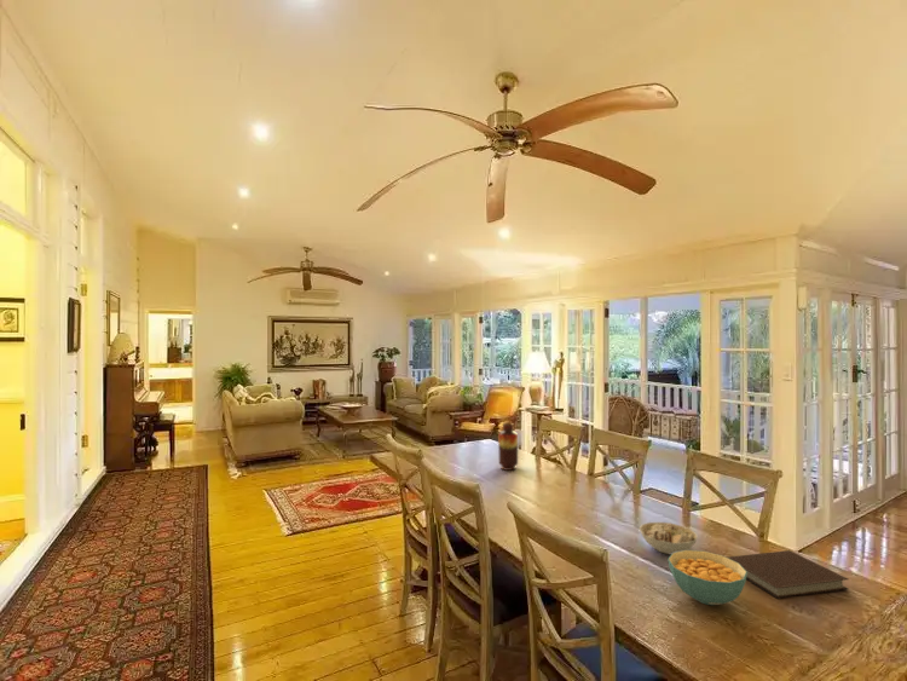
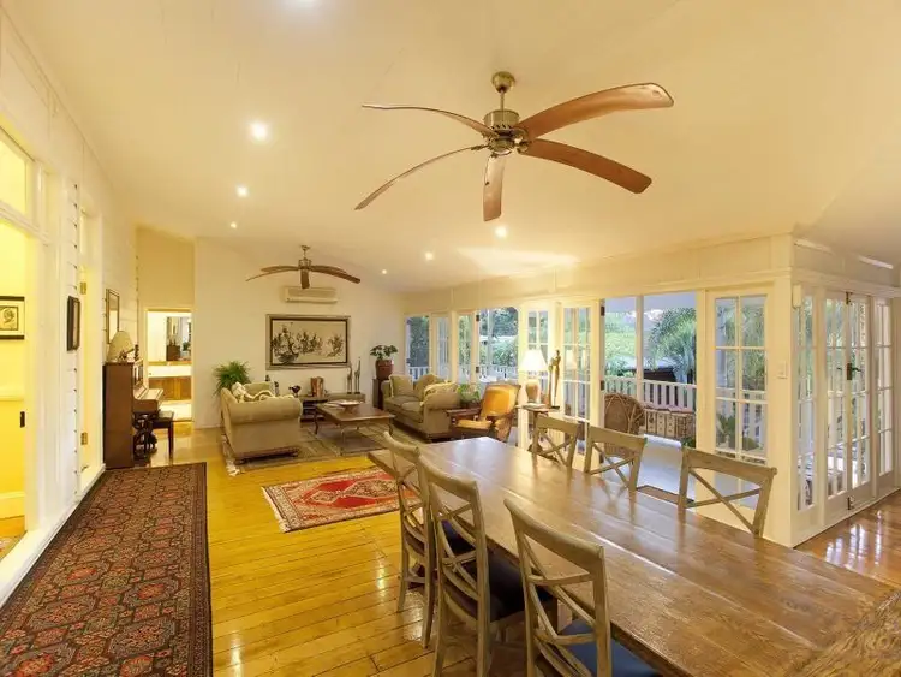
- notebook [727,549,849,600]
- vase [497,422,519,472]
- bowl [639,521,699,555]
- cereal bowl [666,549,747,606]
